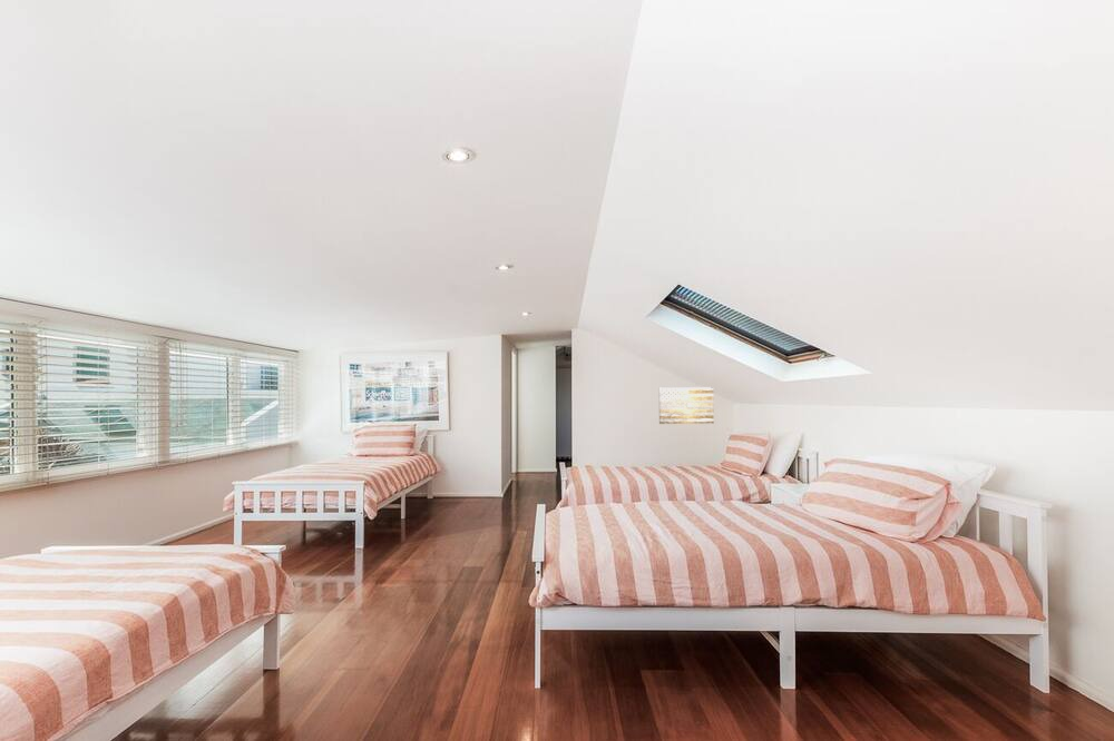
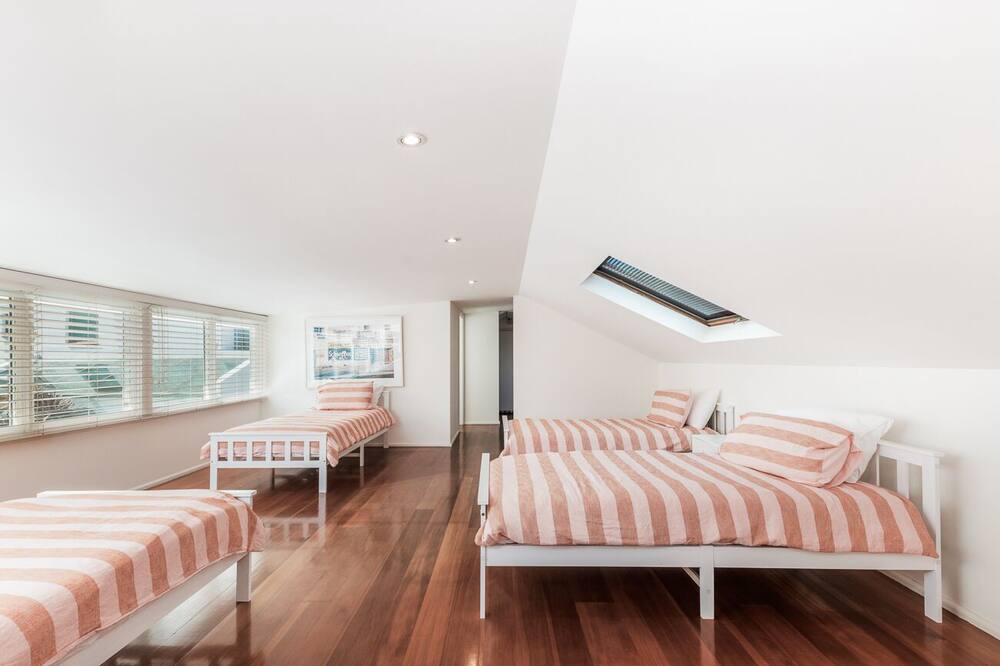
- wall art [658,386,715,425]
